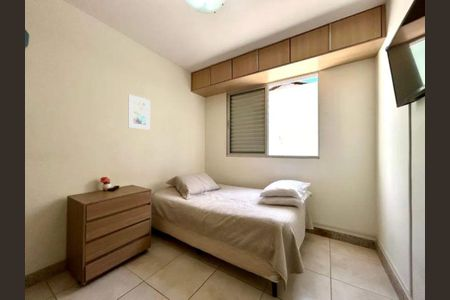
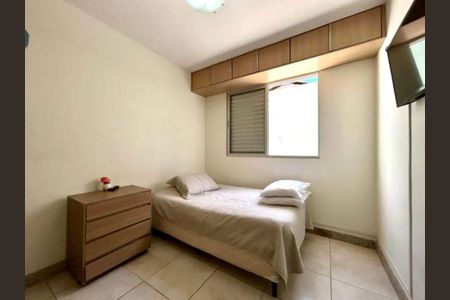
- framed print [127,94,151,131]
